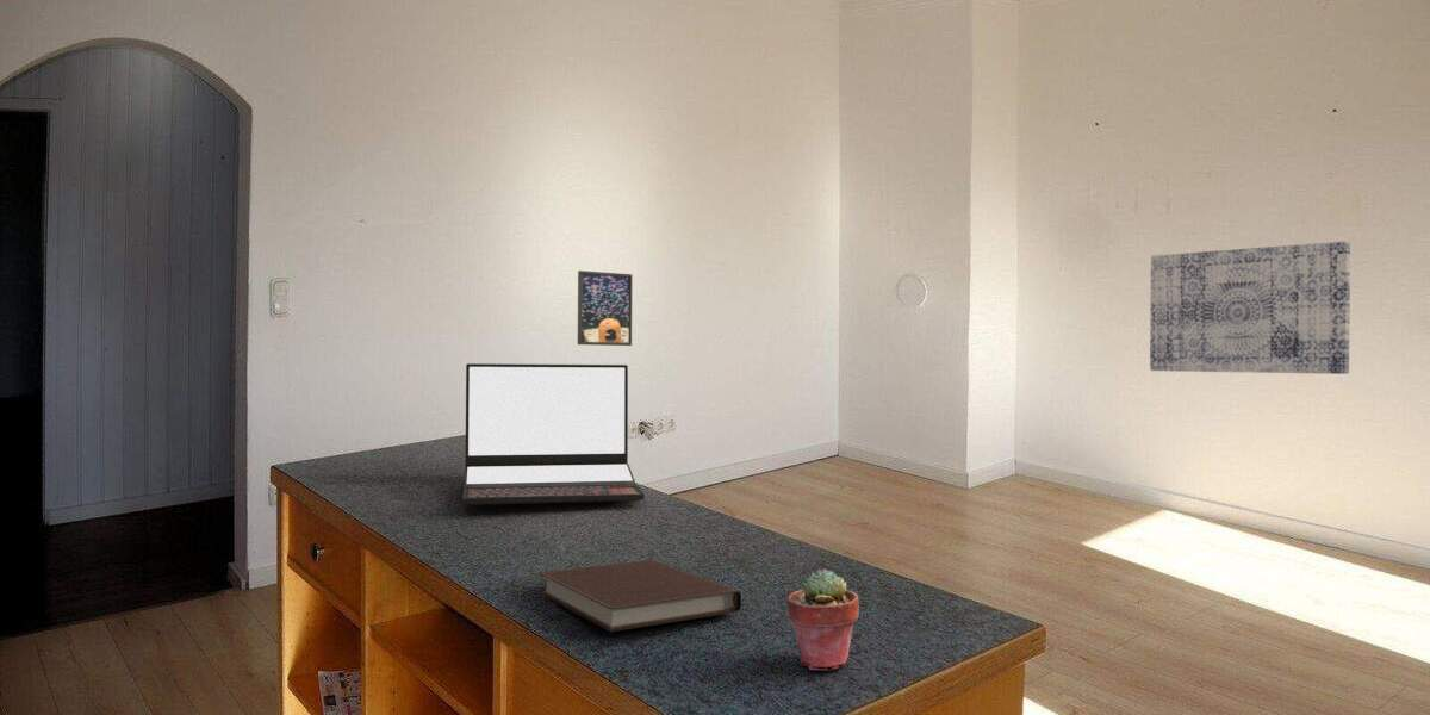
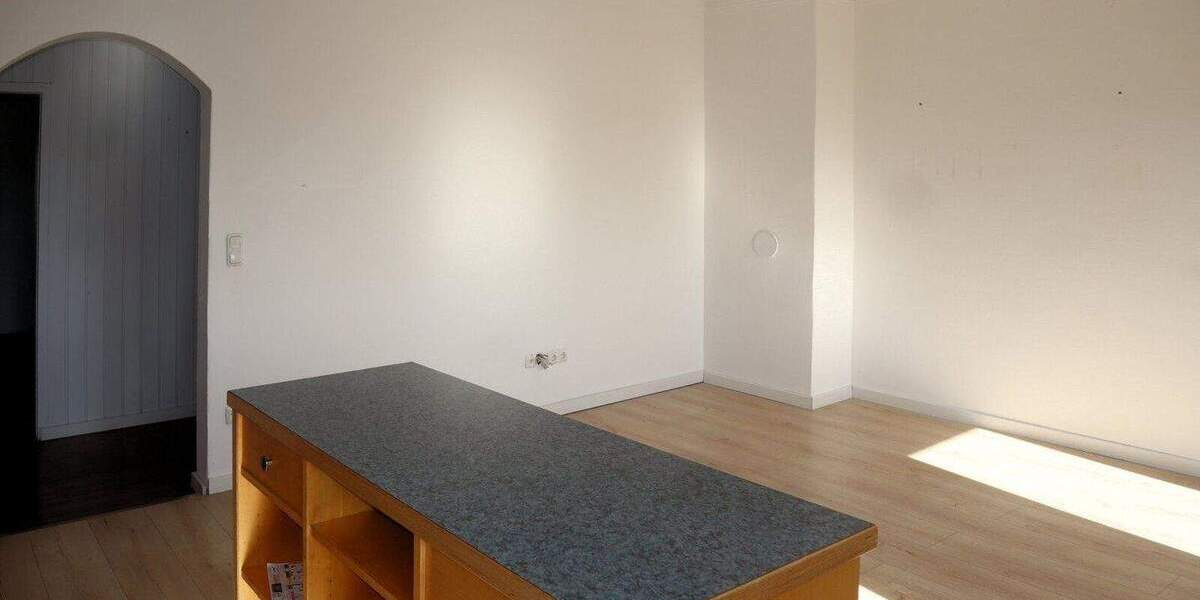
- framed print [577,269,634,347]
- wall art [1149,241,1351,375]
- notebook [537,559,742,633]
- laptop [461,362,646,506]
- potted succulent [785,567,860,671]
